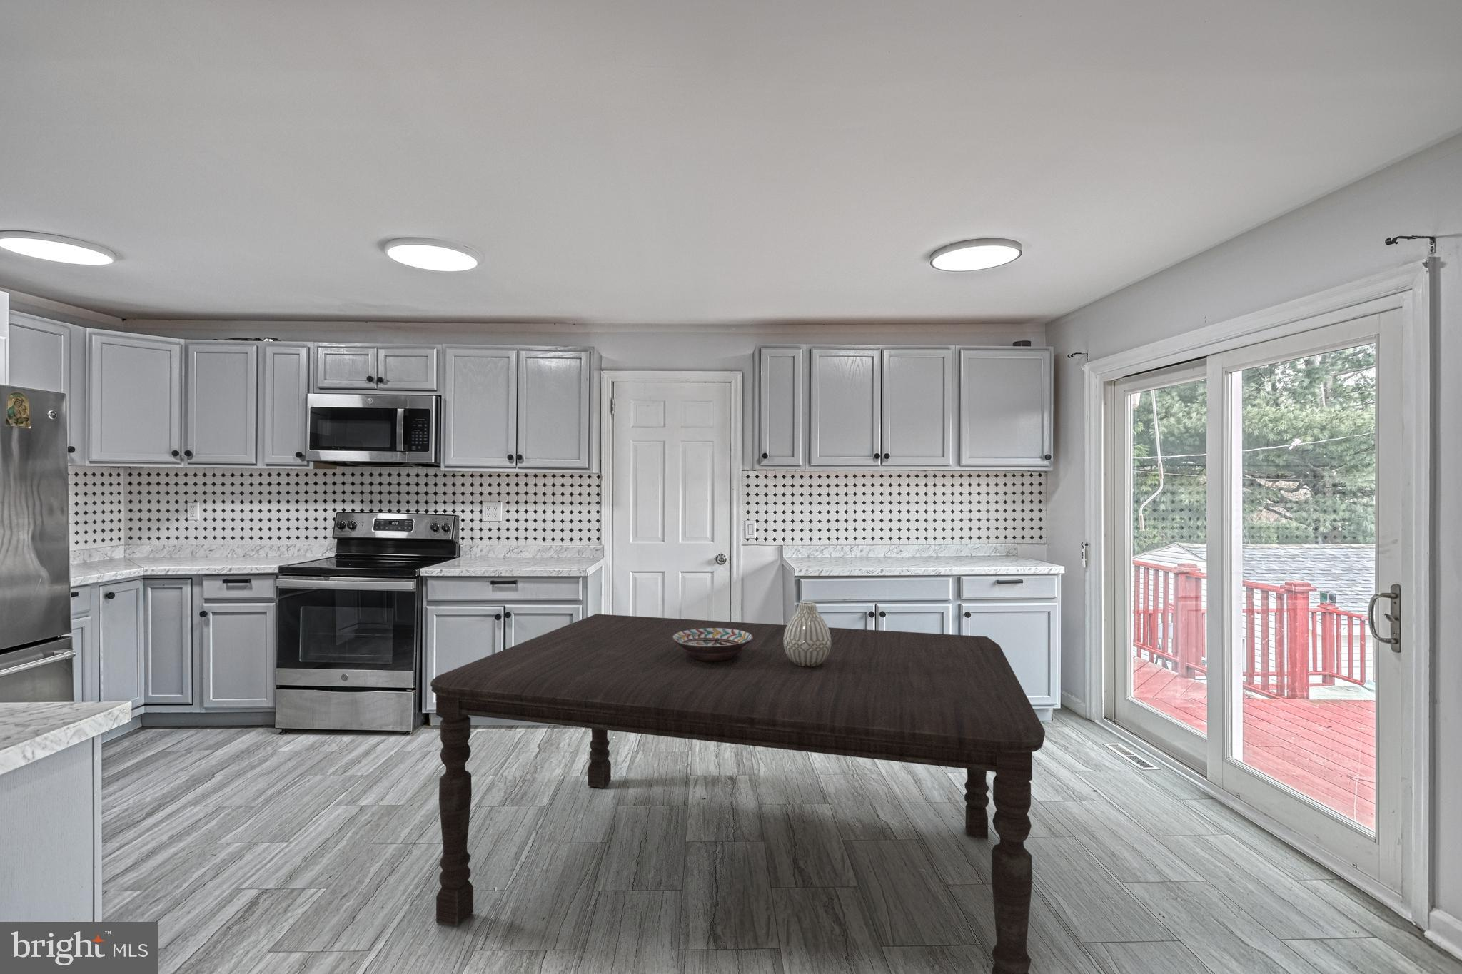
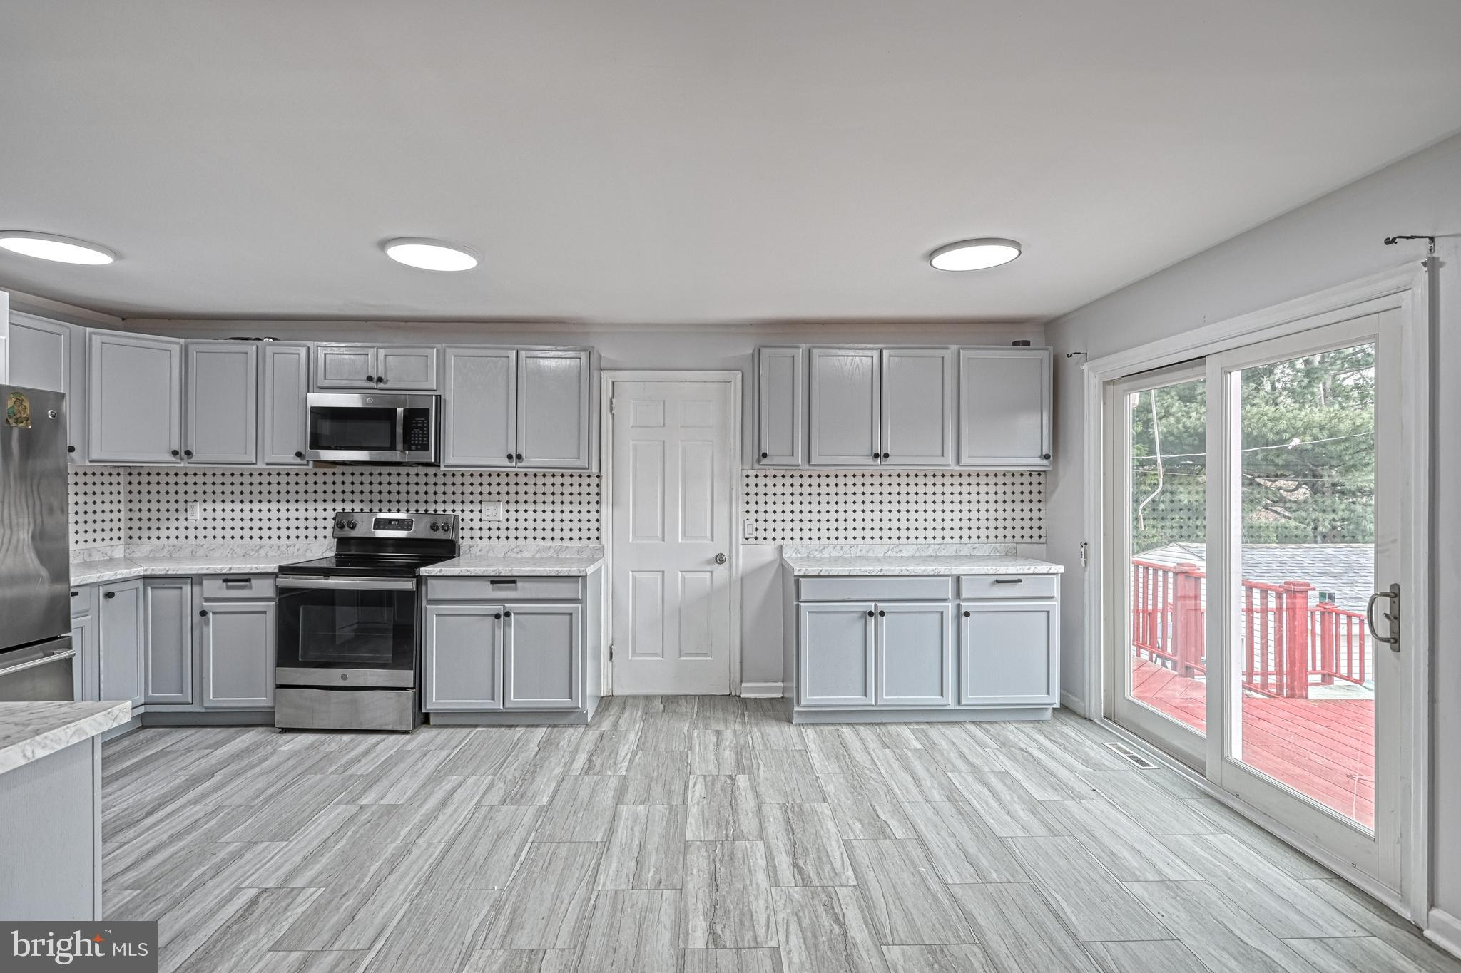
- vase [783,601,832,666]
- dining table [429,613,1046,974]
- decorative bowl [672,628,753,661]
